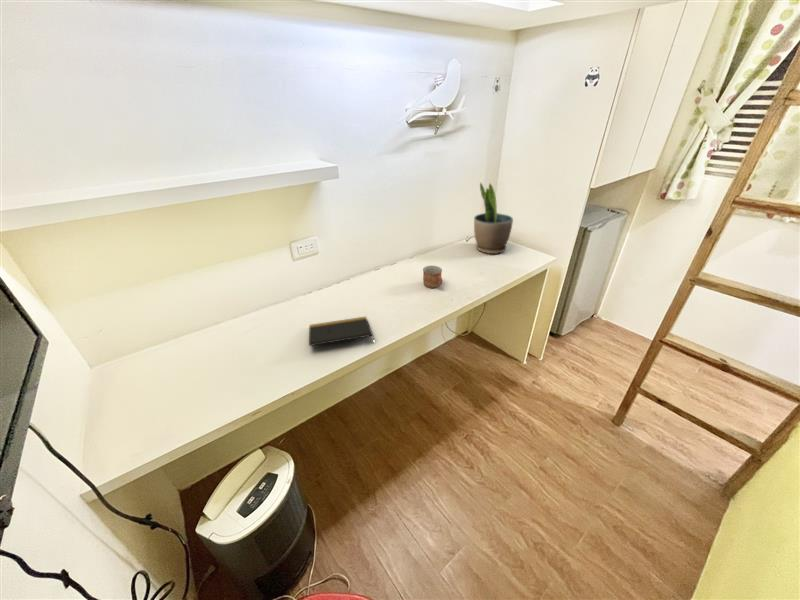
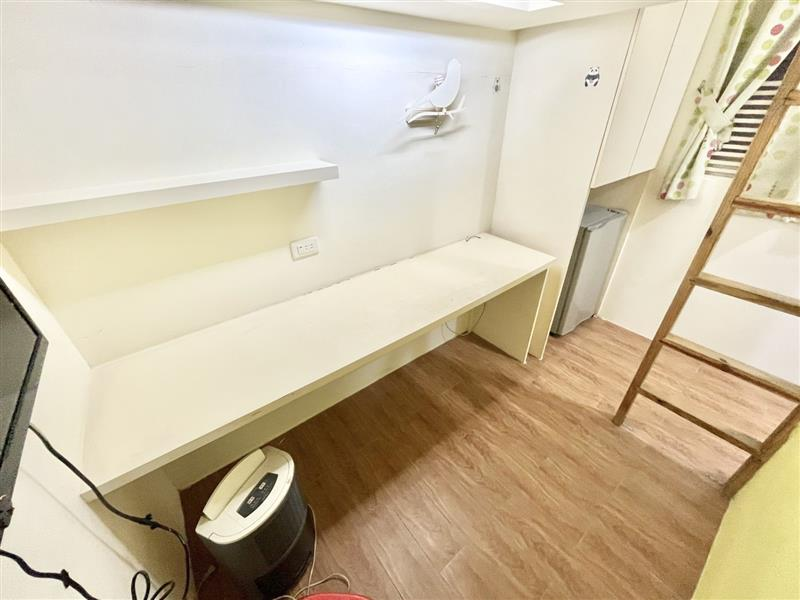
- mug [422,265,443,289]
- potted plant [473,181,514,255]
- notepad [308,316,375,347]
